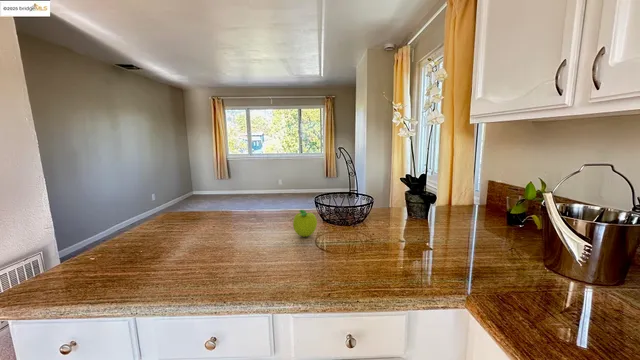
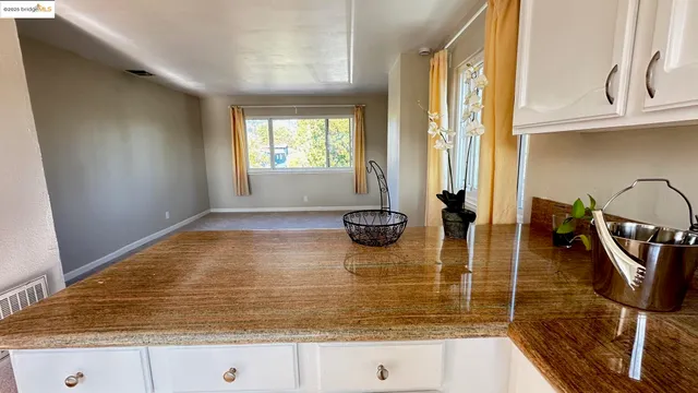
- fruit [292,209,318,238]
